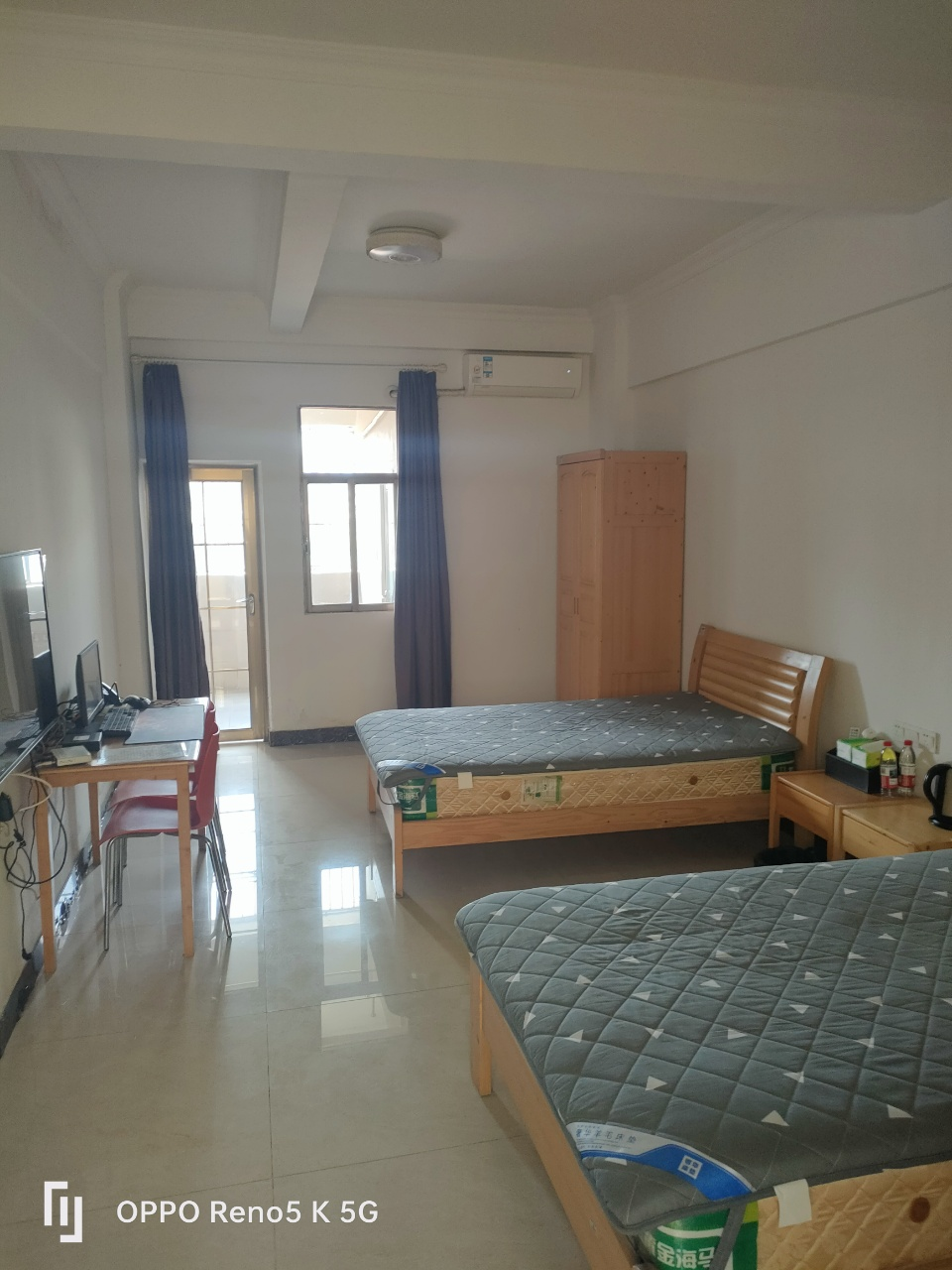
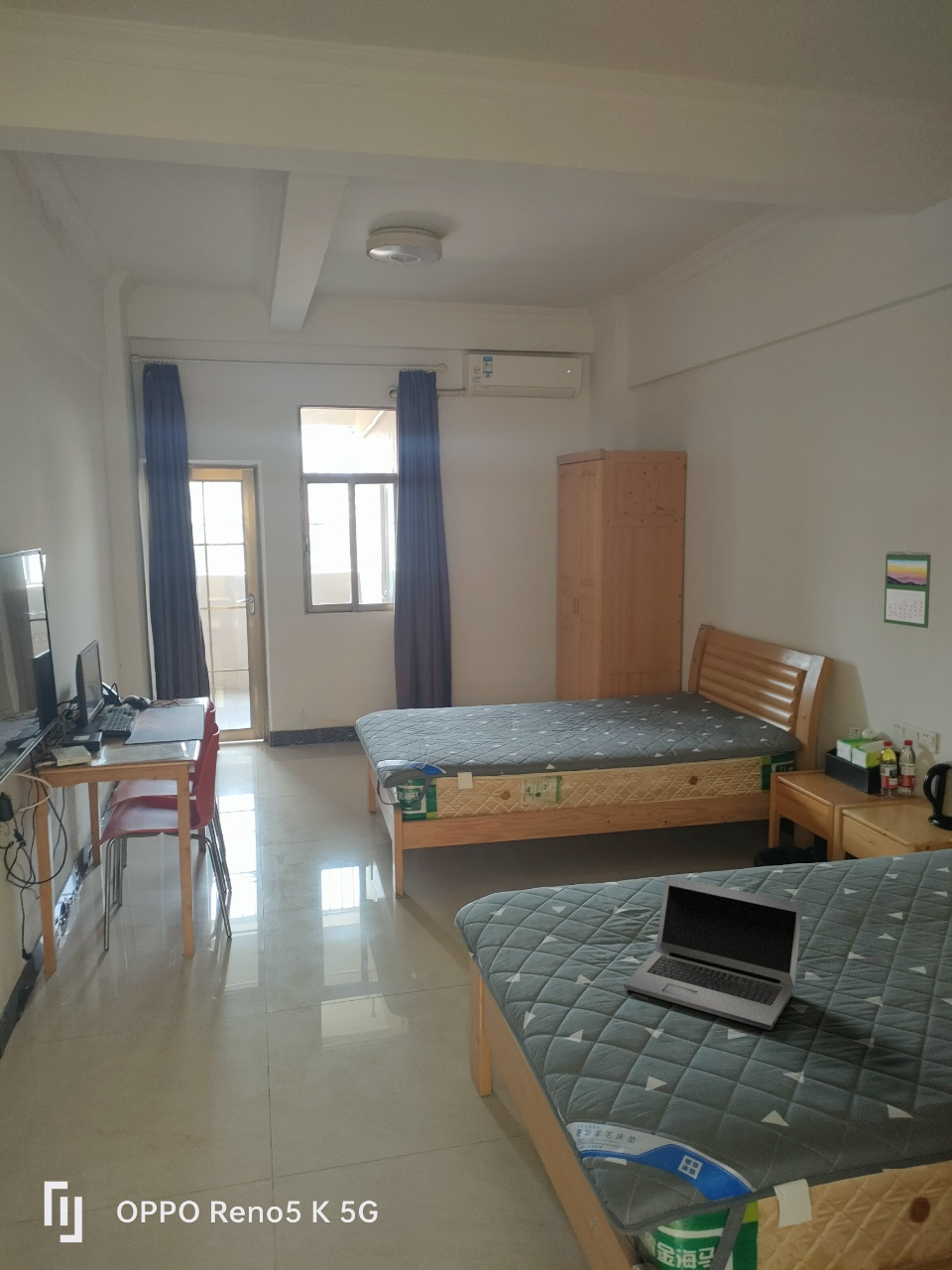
+ laptop [623,875,804,1032]
+ calendar [883,550,932,629]
